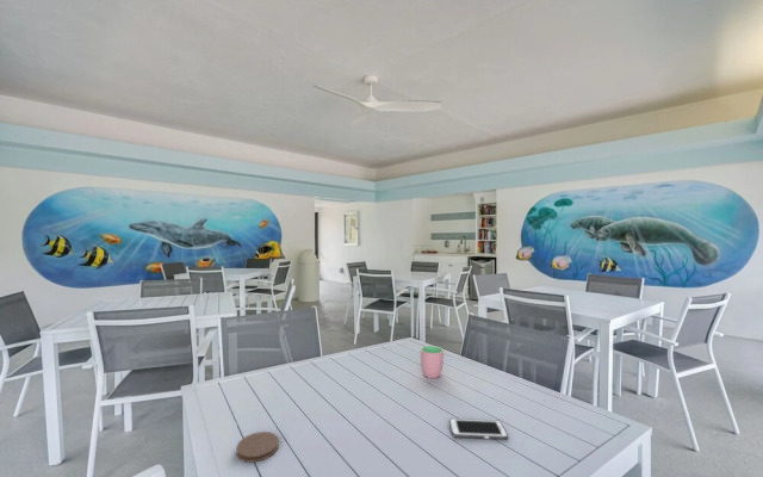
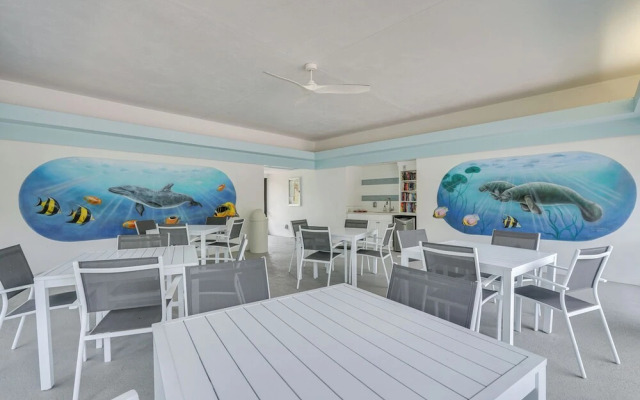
- coaster [235,430,280,464]
- cup [420,345,445,379]
- cell phone [448,417,509,440]
